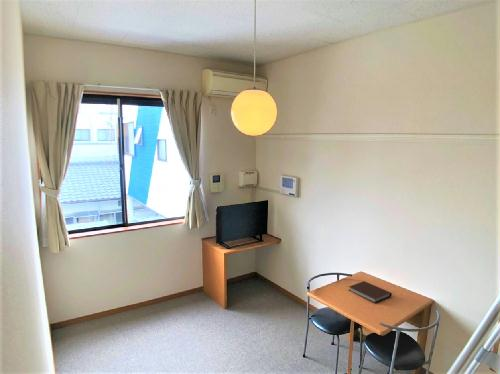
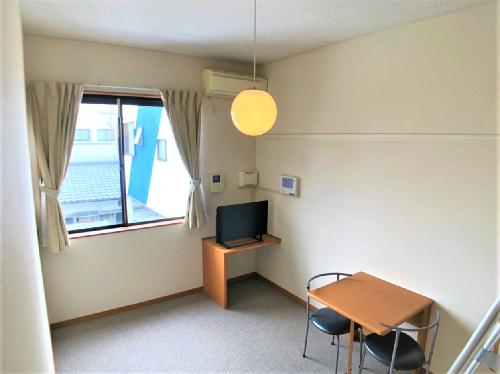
- notebook [348,280,393,304]
